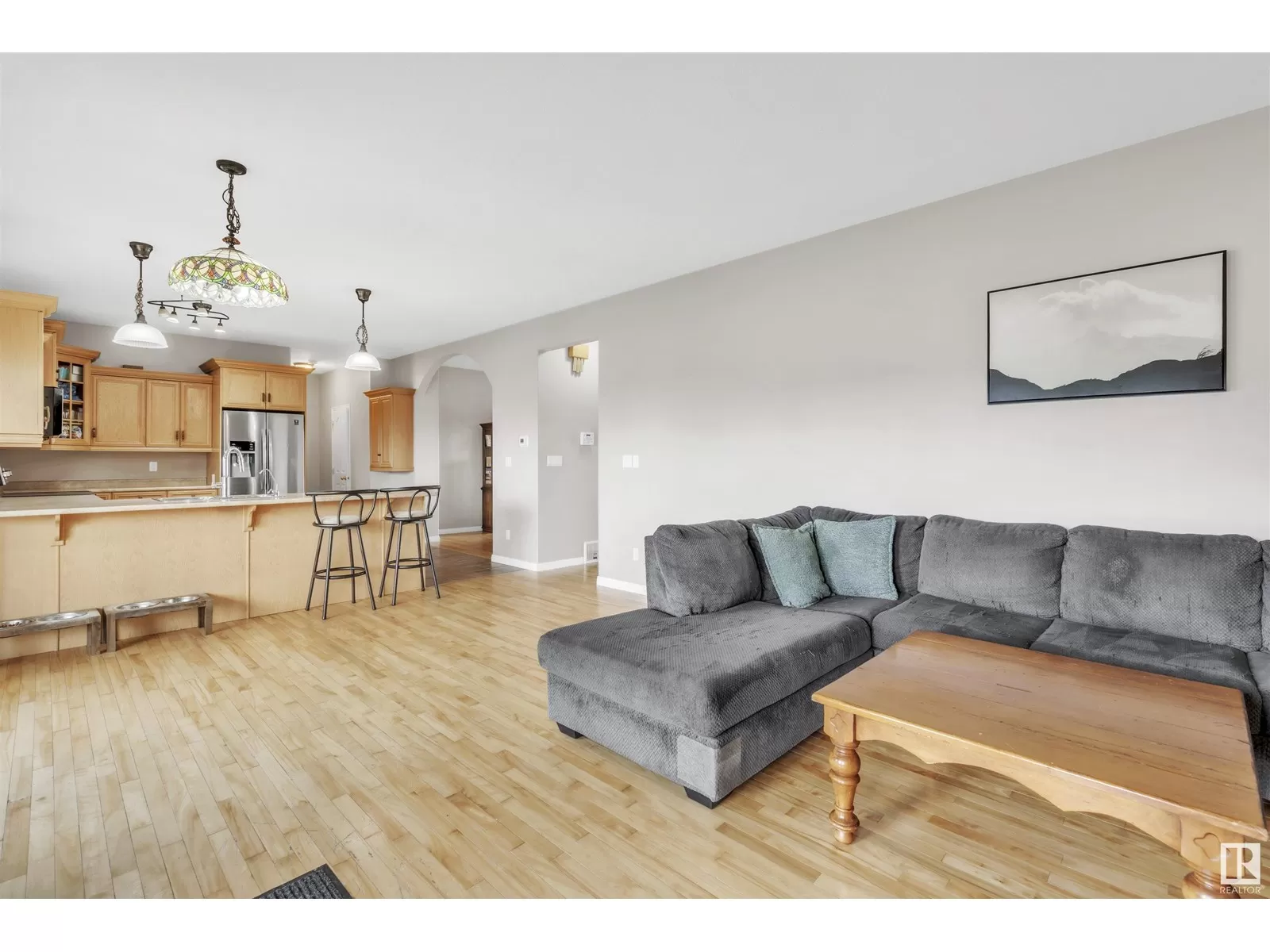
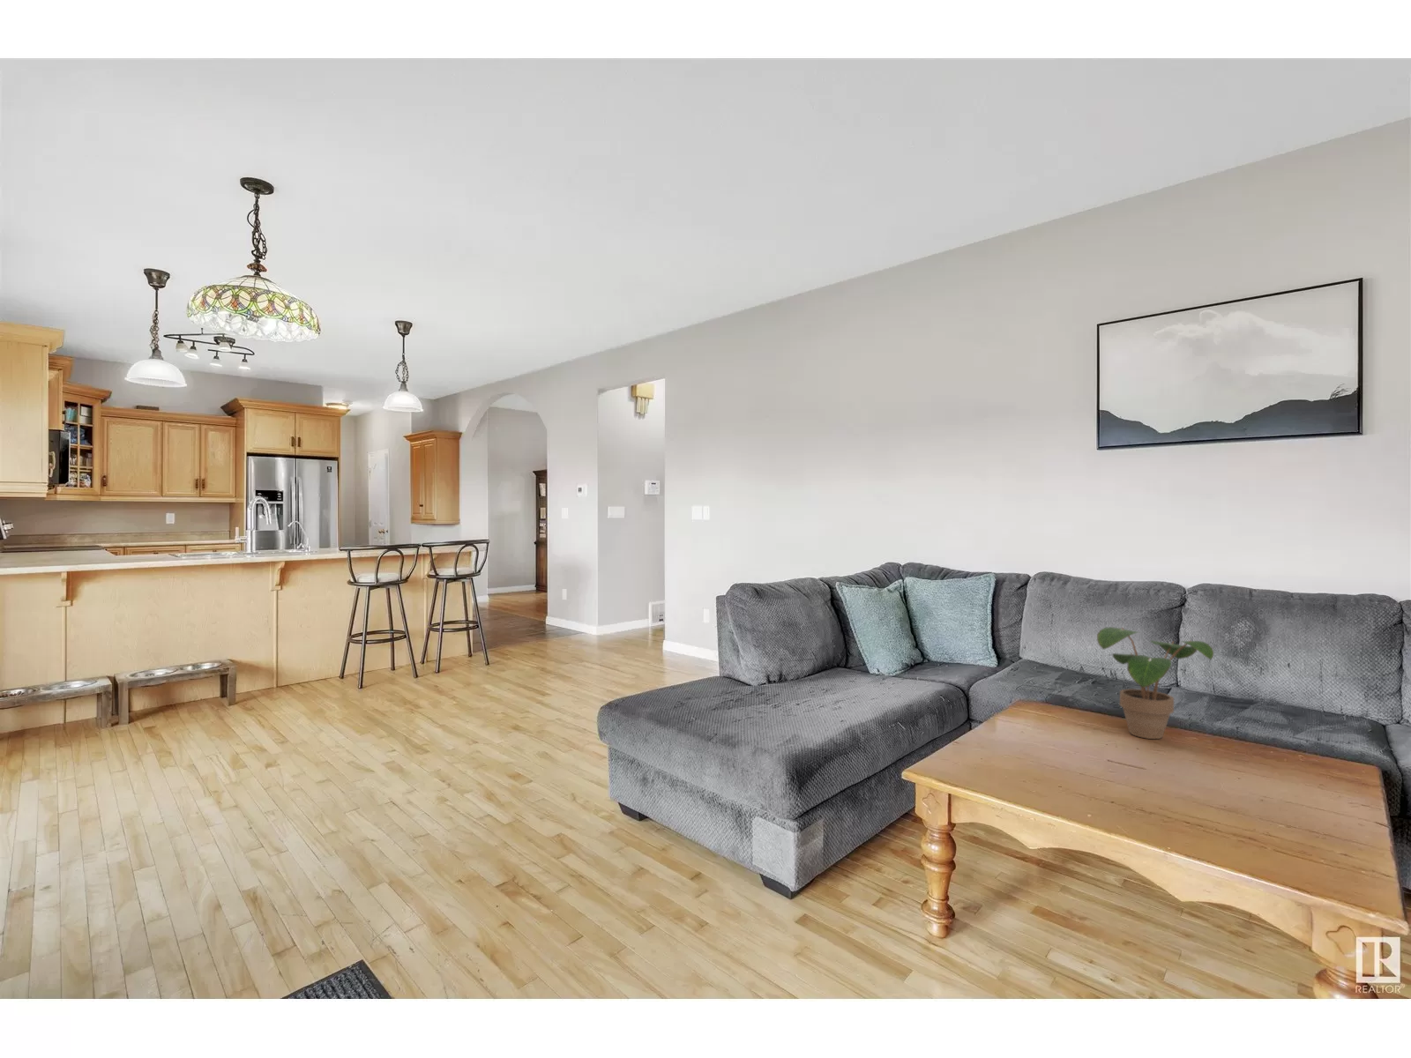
+ potted plant [1097,626,1214,740]
